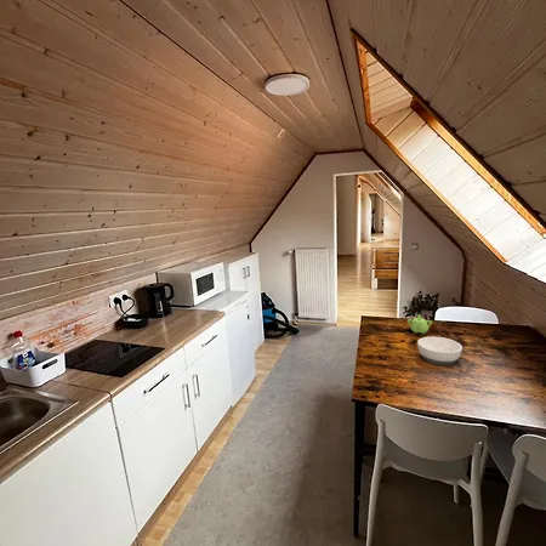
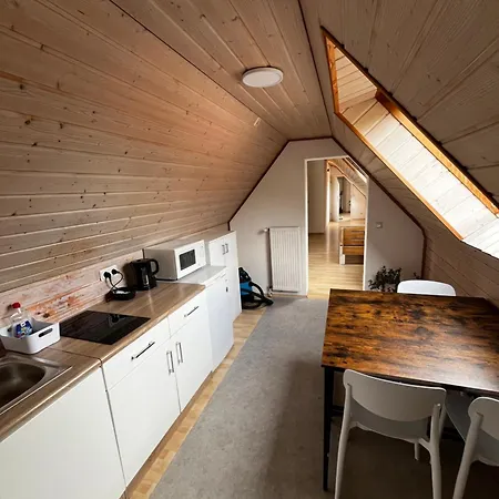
- teapot [406,313,433,335]
- bowl [416,335,463,366]
